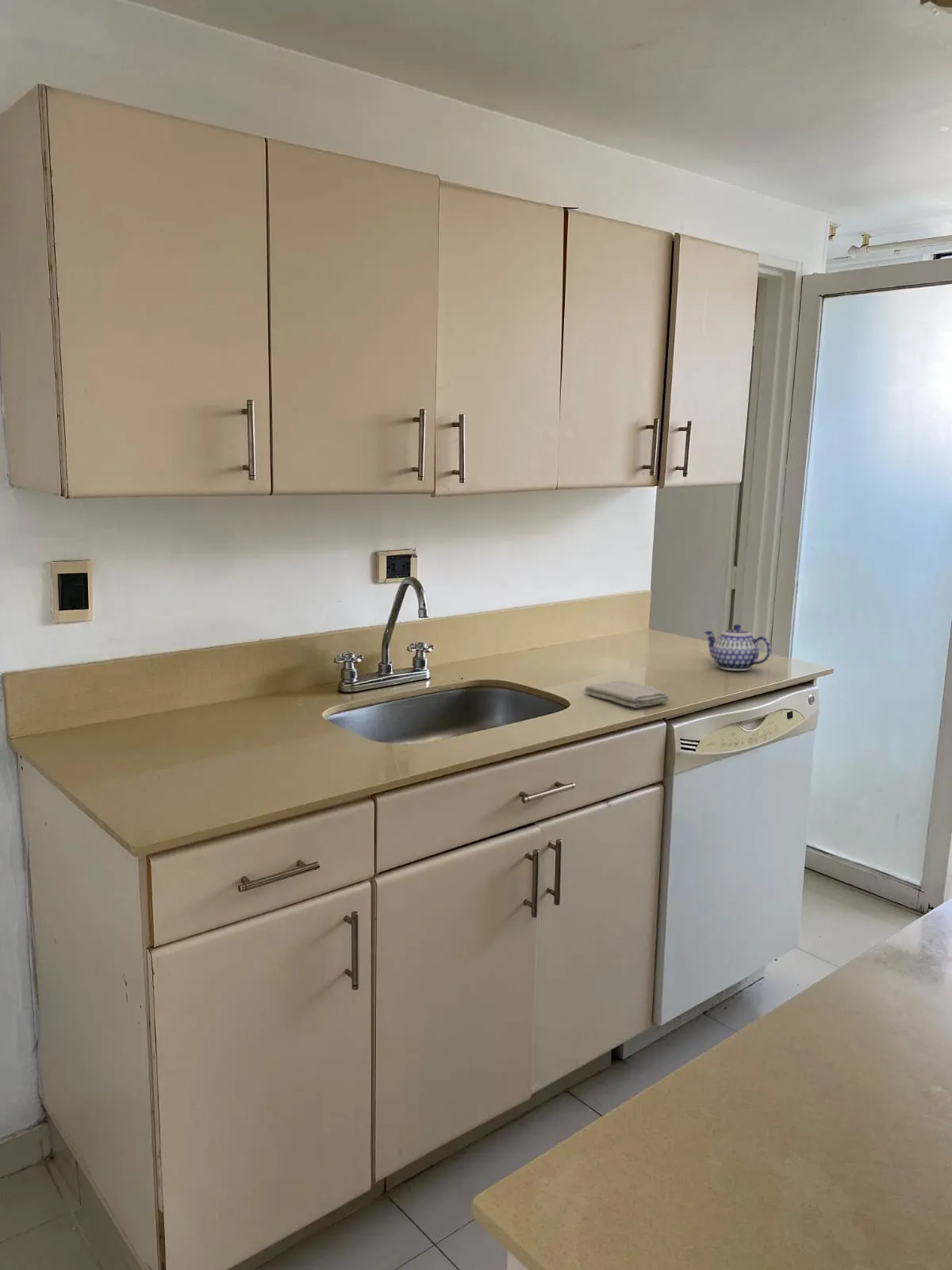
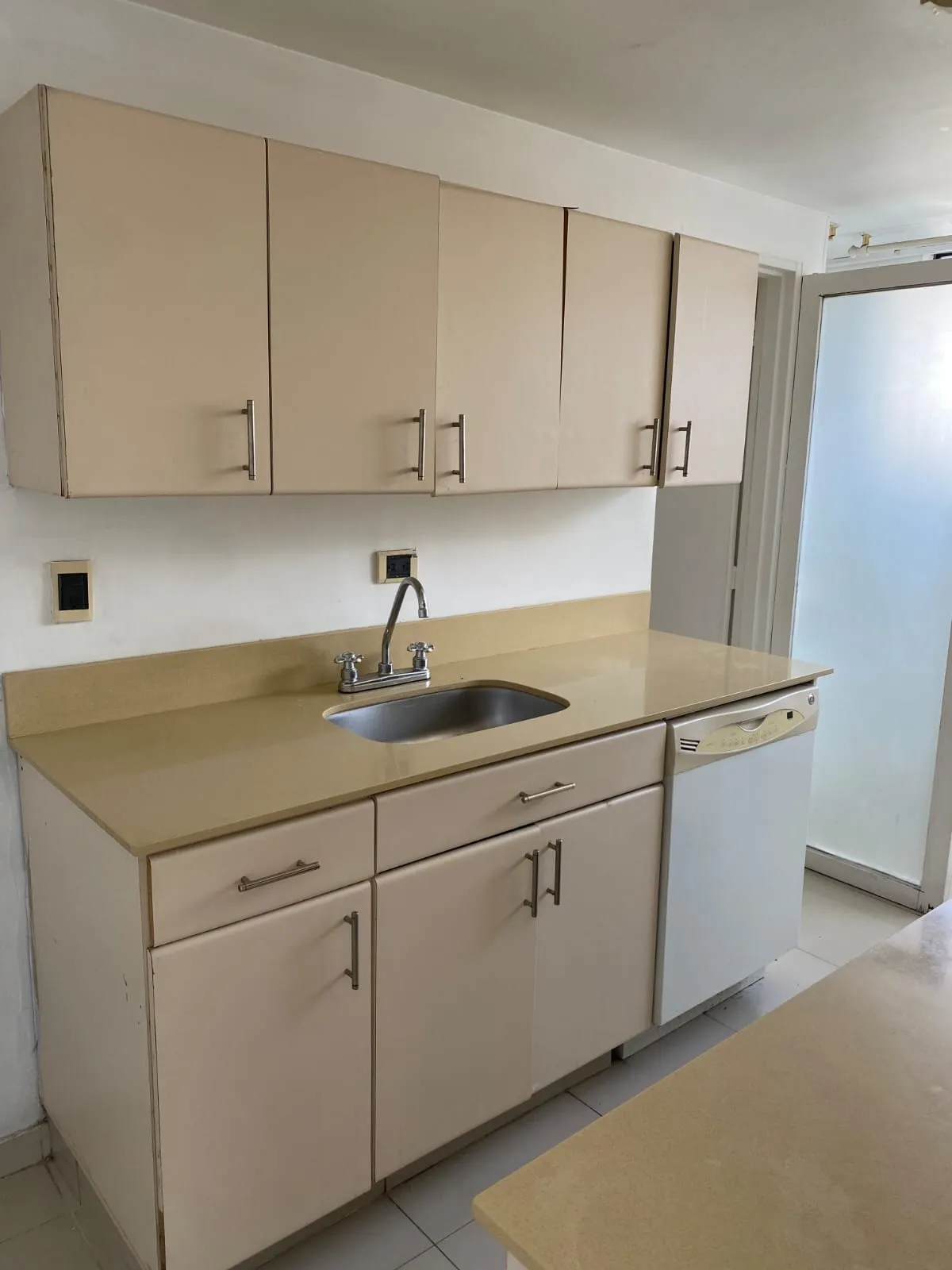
- teapot [703,624,772,672]
- washcloth [584,679,670,709]
